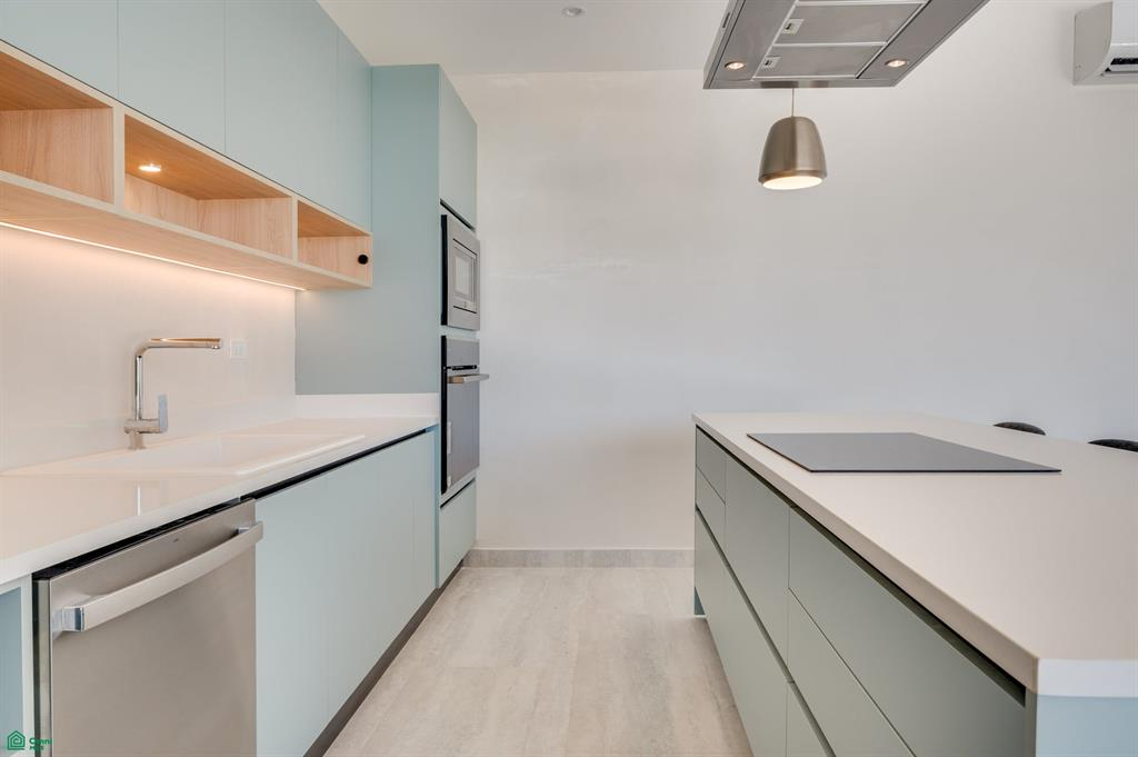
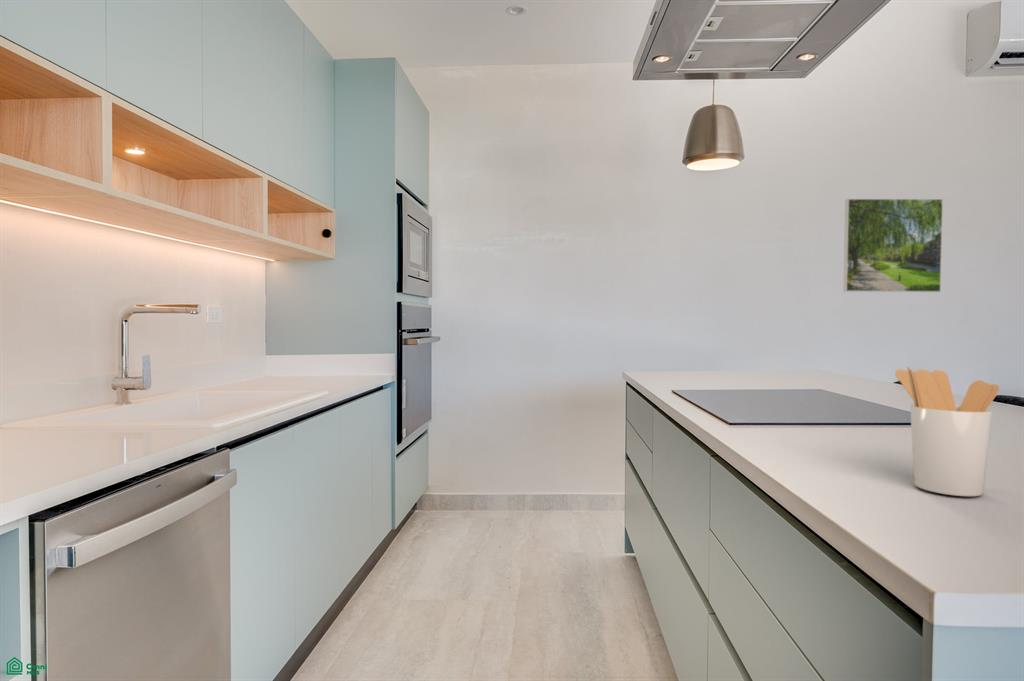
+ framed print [842,198,944,293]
+ utensil holder [894,366,1000,497]
